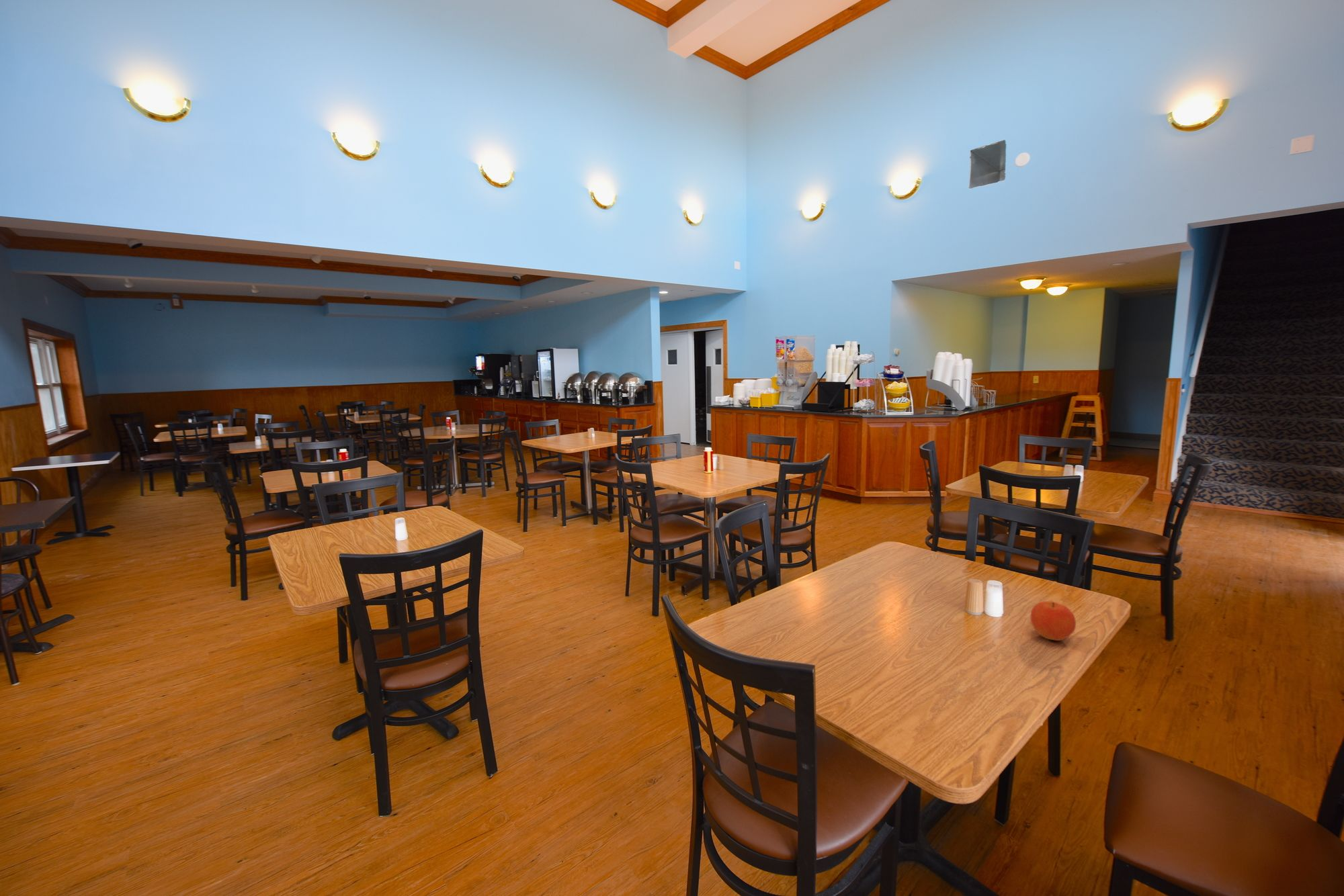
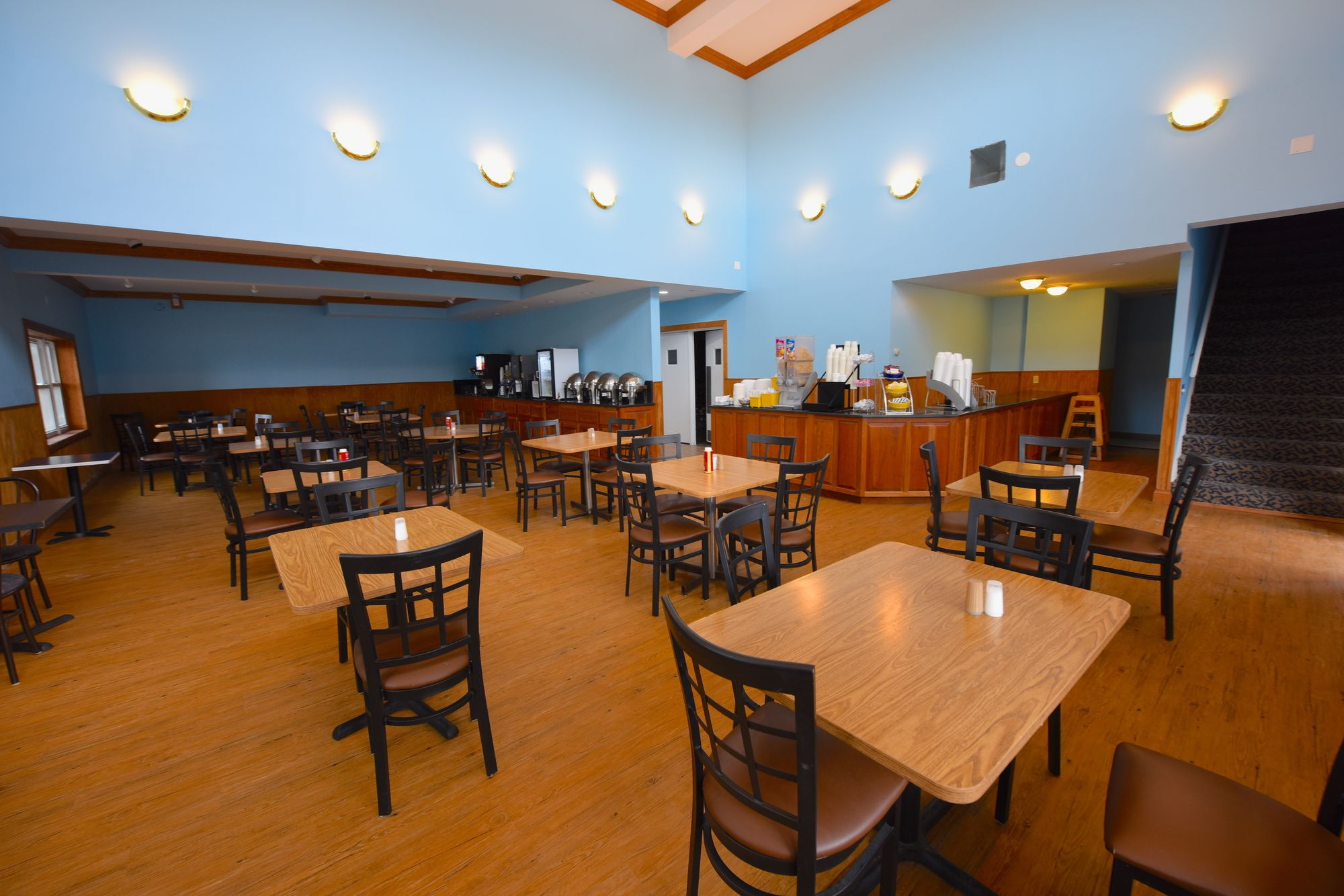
- fruit [1030,600,1077,641]
